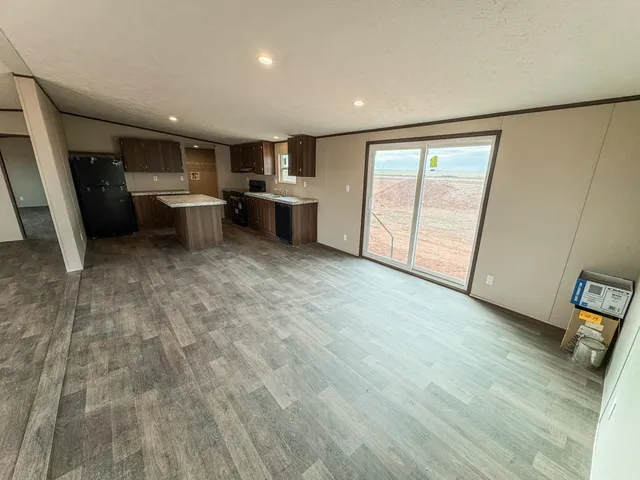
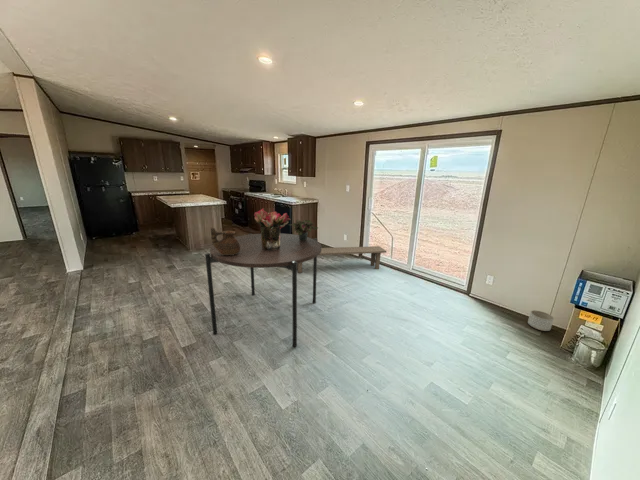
+ bench [297,245,388,274]
+ dining table [204,233,323,348]
+ planter [527,309,555,332]
+ ceramic jug [210,227,240,255]
+ potted plant [289,219,319,241]
+ bouquet [253,208,291,250]
